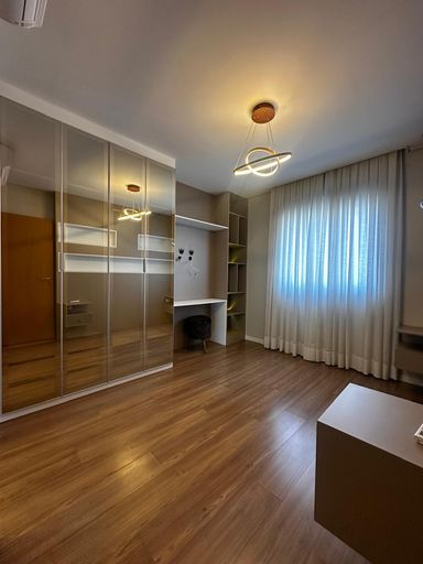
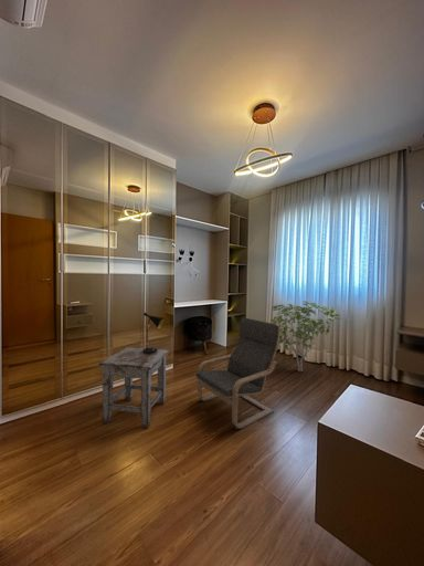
+ lounge chair [195,317,280,431]
+ stool [97,346,170,429]
+ shrub [269,301,341,373]
+ table lamp [140,312,166,354]
